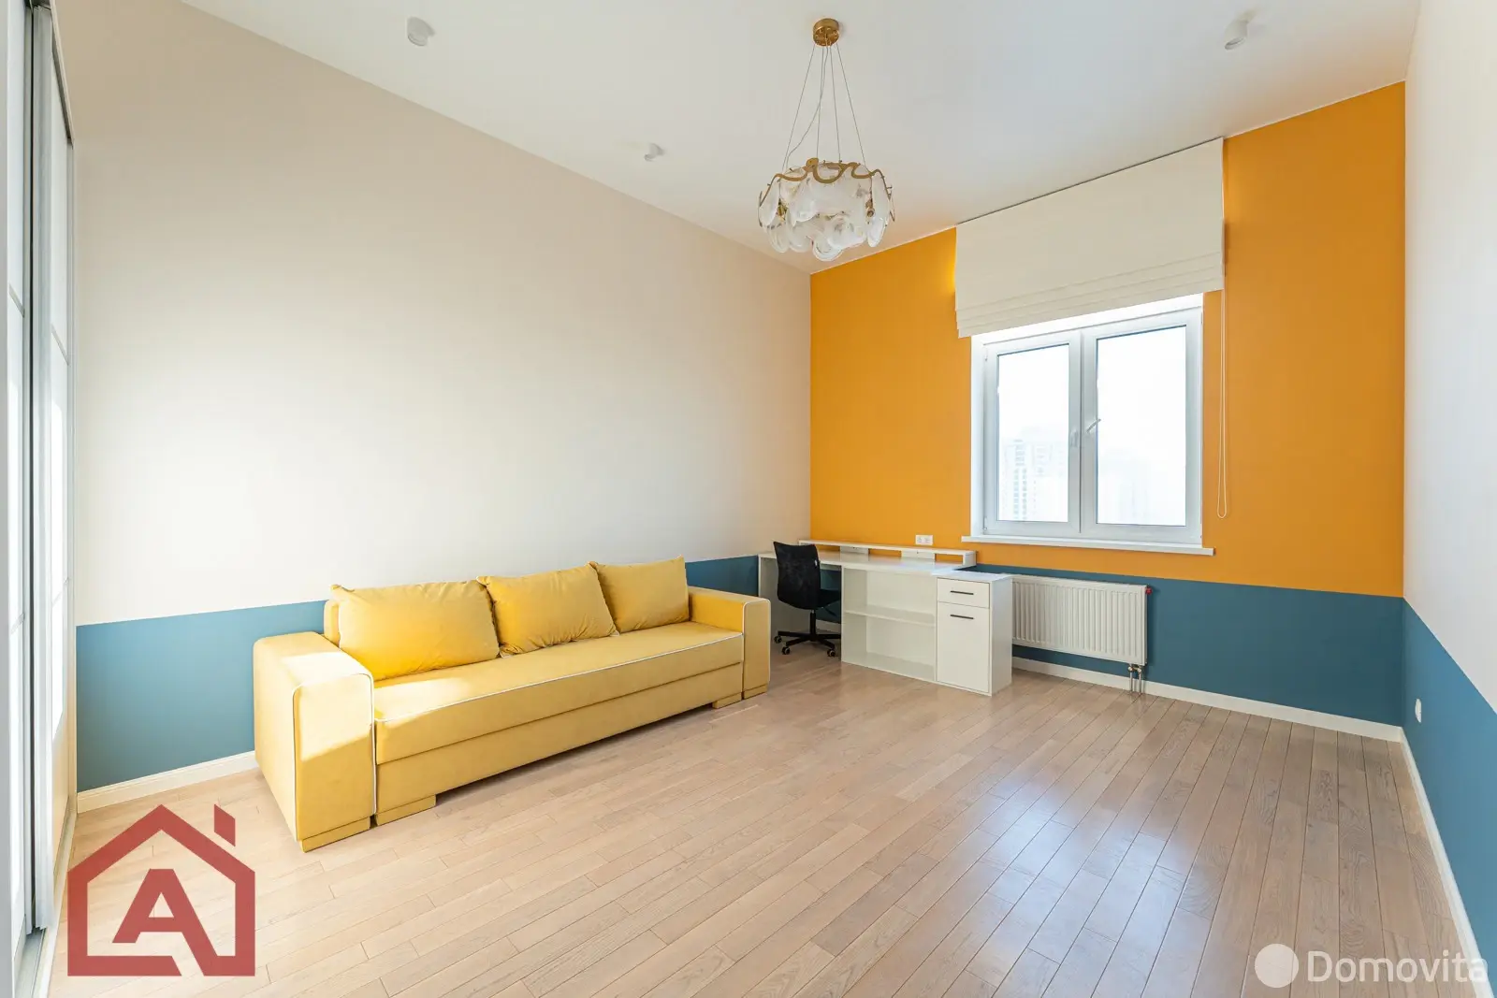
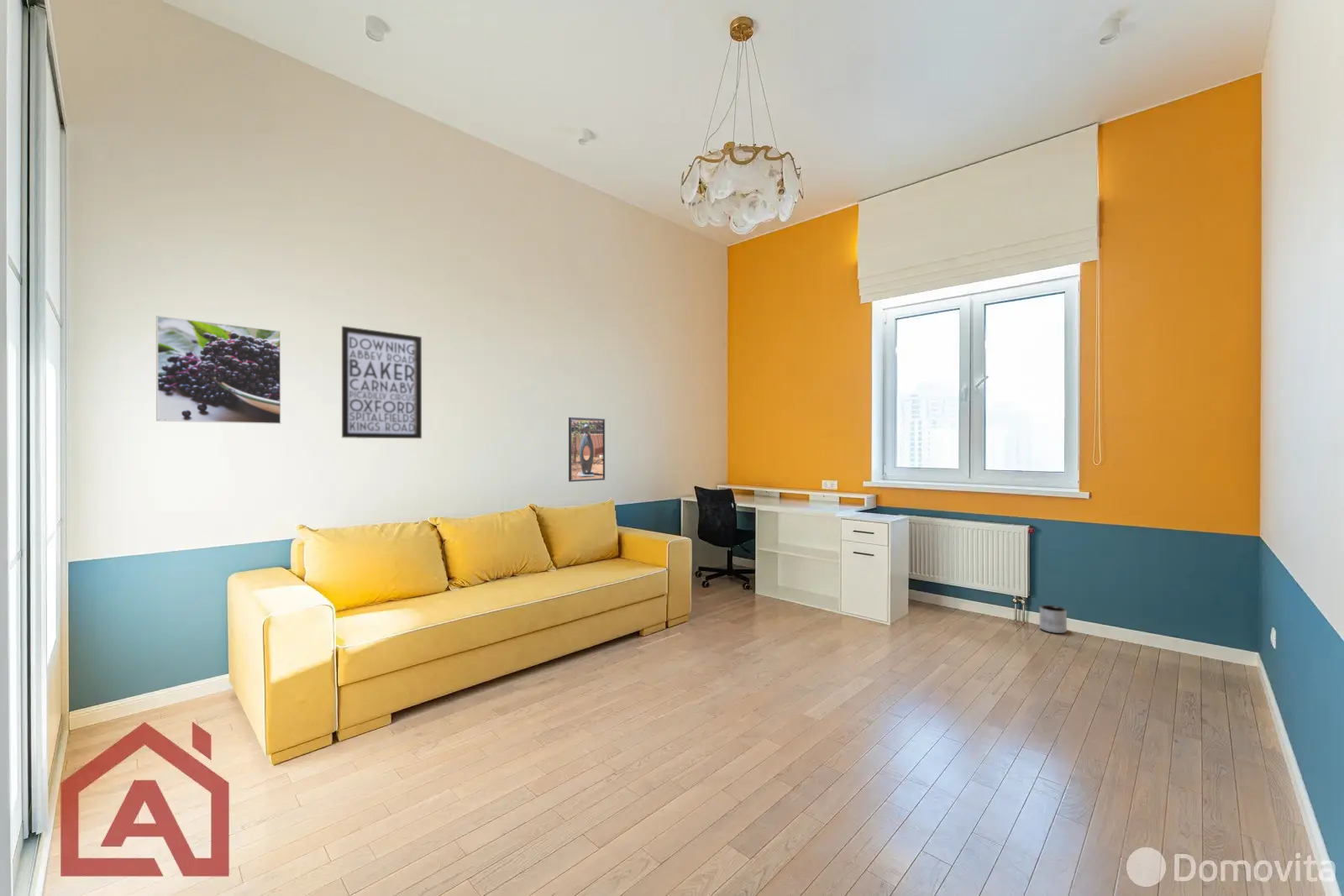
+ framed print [568,417,606,483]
+ planter [1038,605,1068,634]
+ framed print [155,315,281,425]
+ wall art [341,325,423,439]
